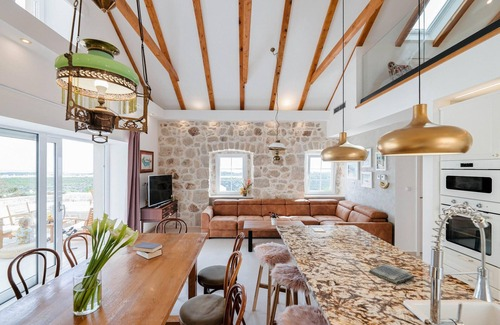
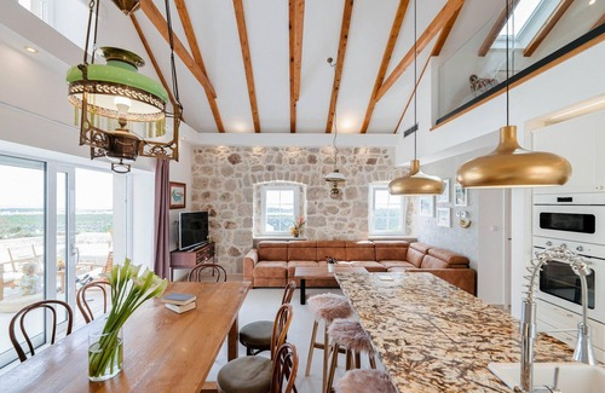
- dish towel [368,263,415,285]
